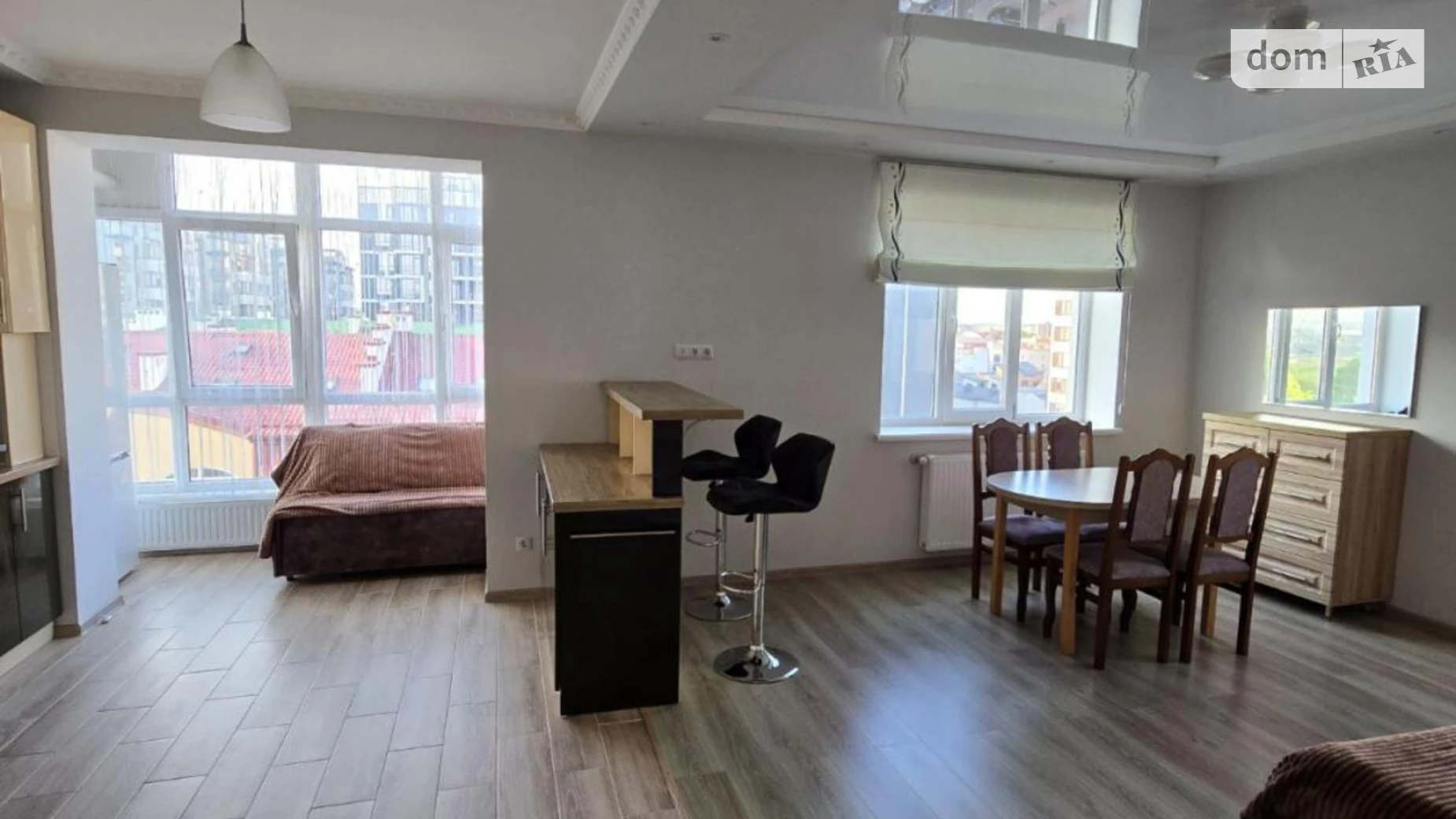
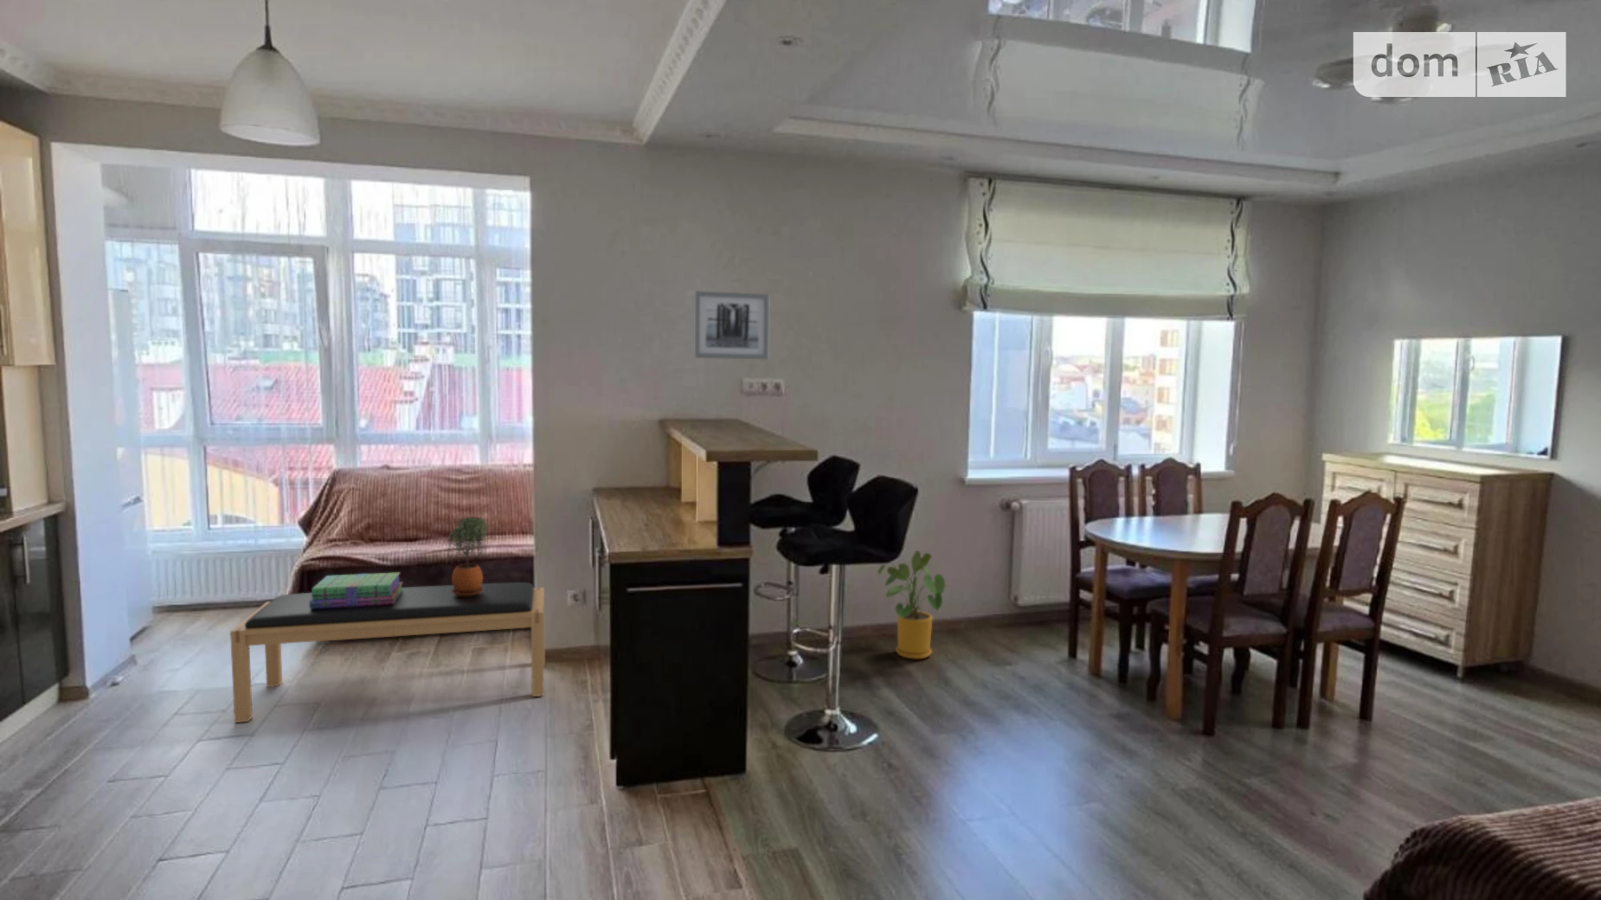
+ house plant [876,549,953,659]
+ stack of books [310,571,404,609]
+ bench [230,581,546,723]
+ potted plant [446,515,488,597]
+ wall art [693,290,770,360]
